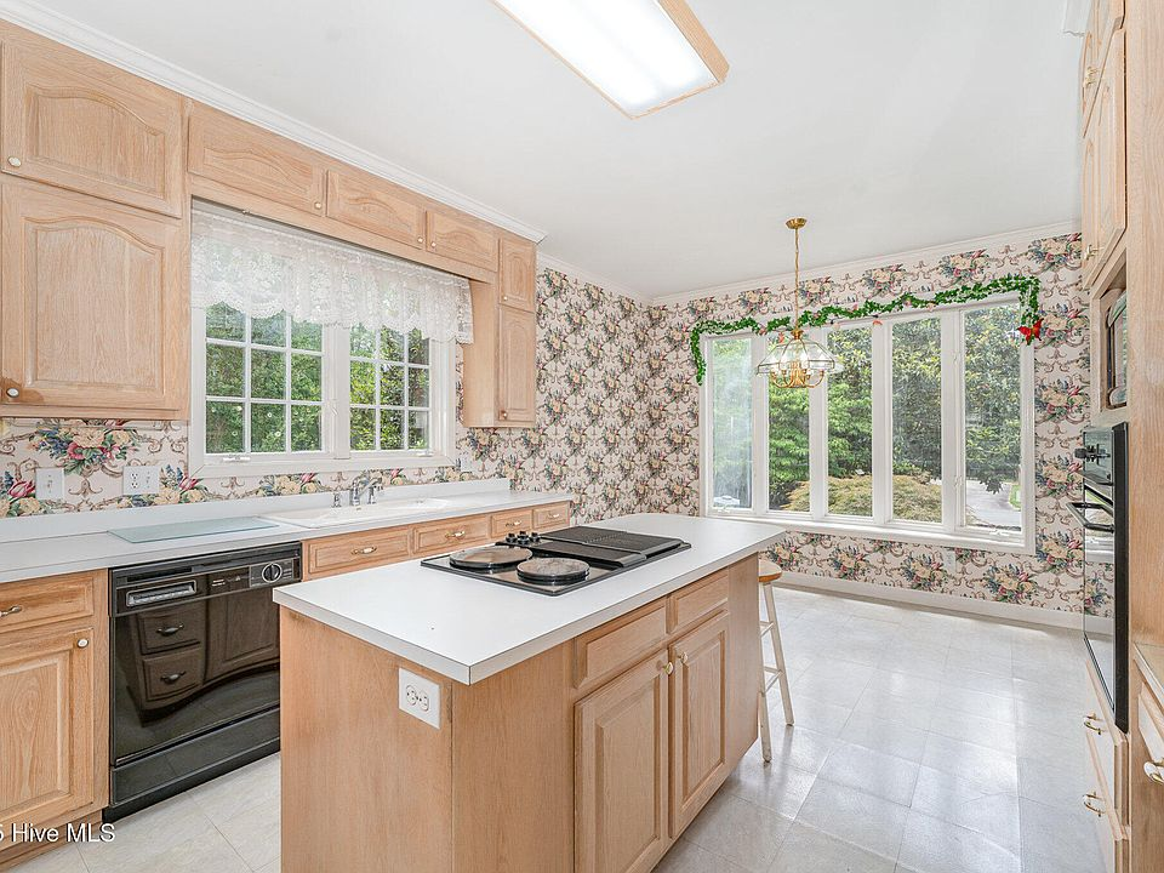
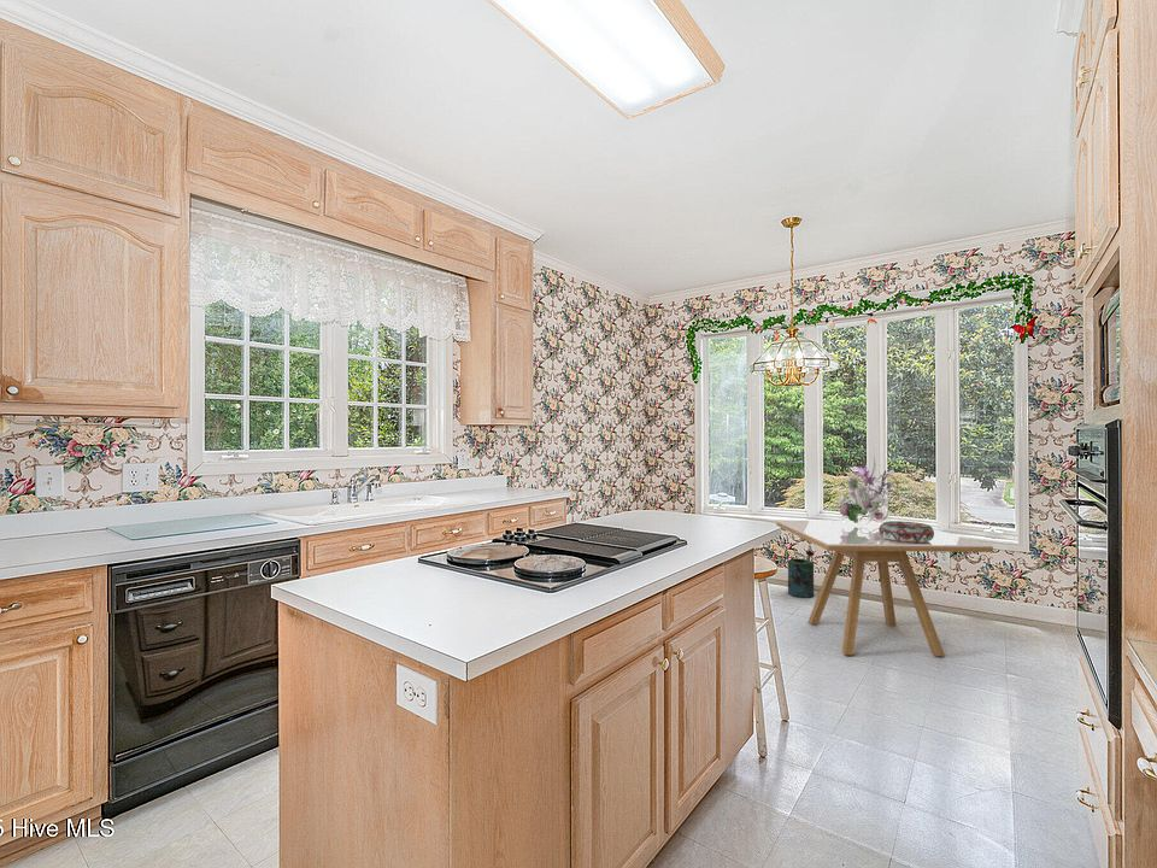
+ bouquet [833,453,905,526]
+ dining table [775,520,994,658]
+ decorative bowl [879,520,934,542]
+ watering can [787,550,815,599]
